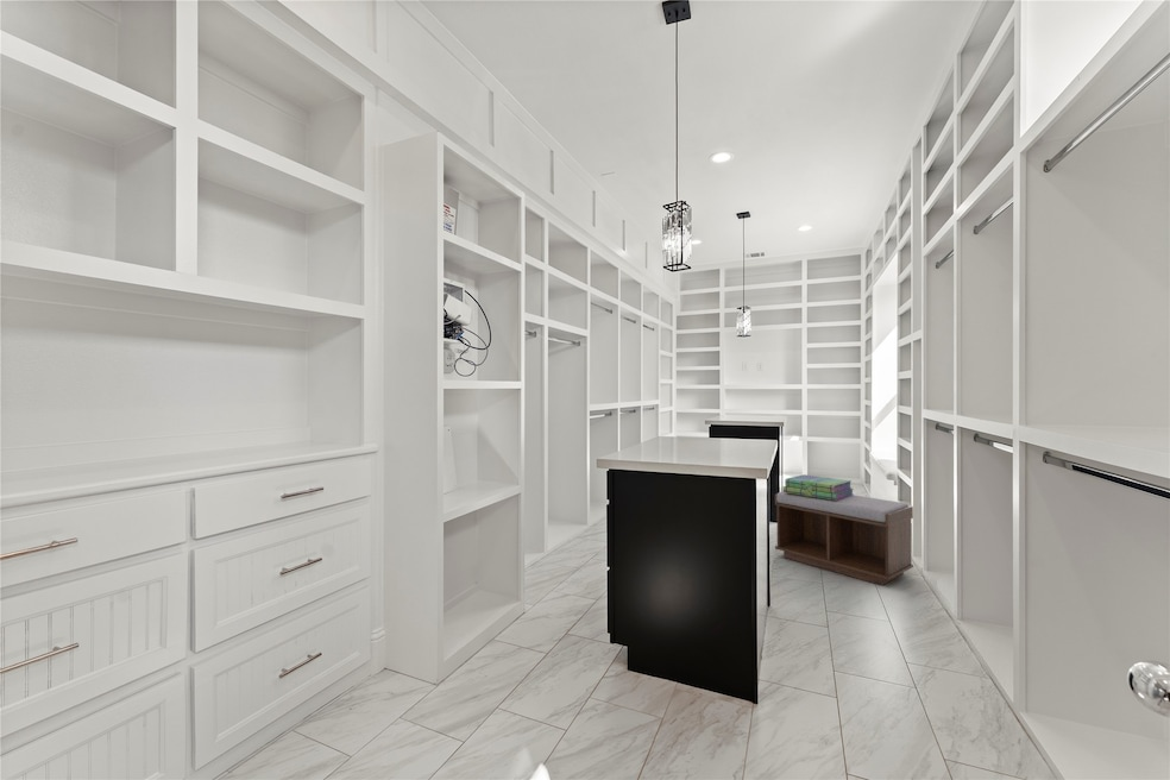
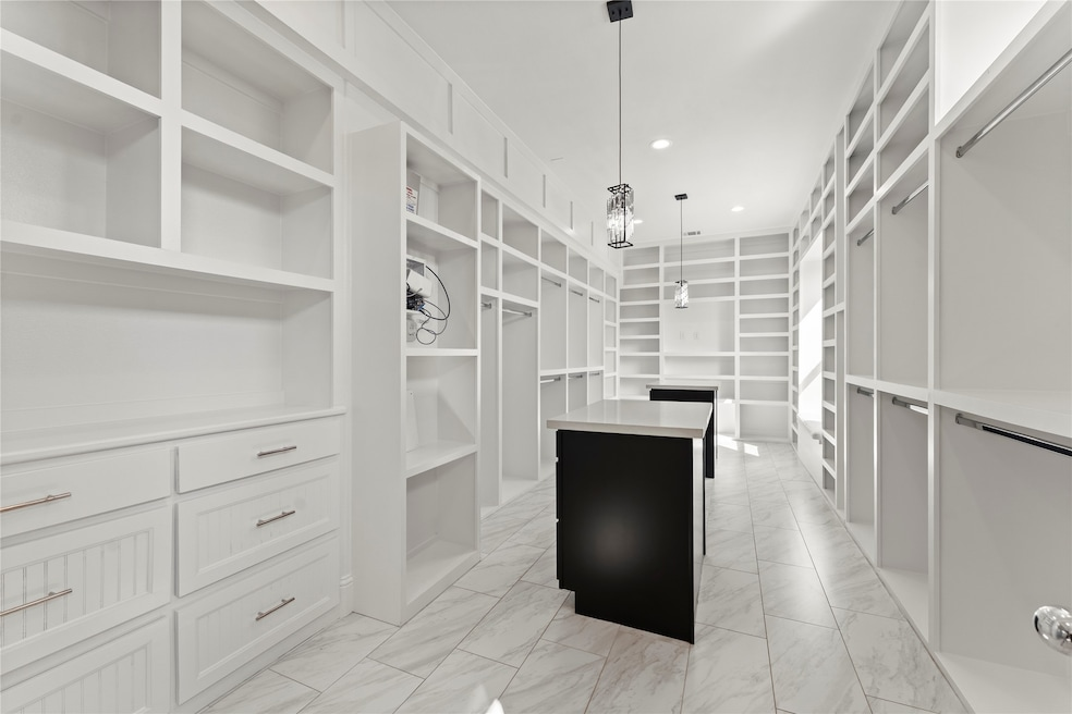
- bench [774,490,914,586]
- stack of books [782,473,855,501]
